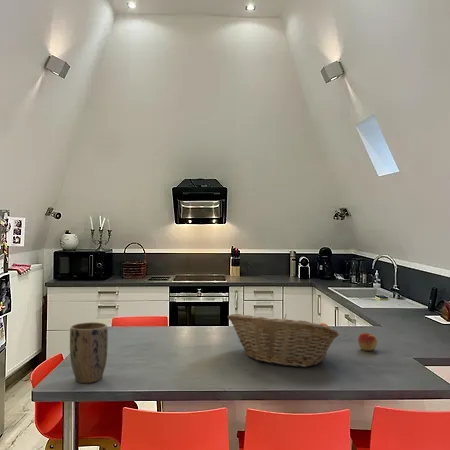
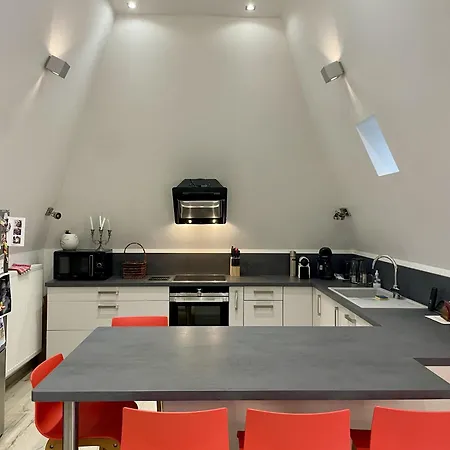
- plant pot [69,321,109,384]
- fruit basket [227,313,340,368]
- apple [357,332,378,352]
